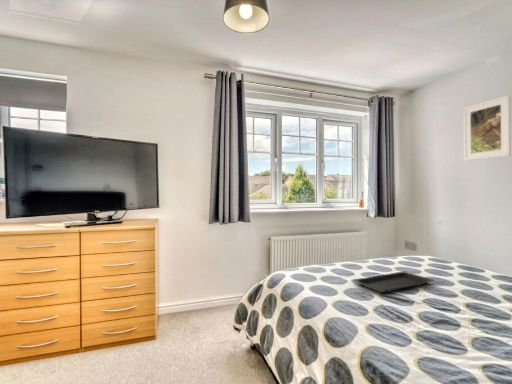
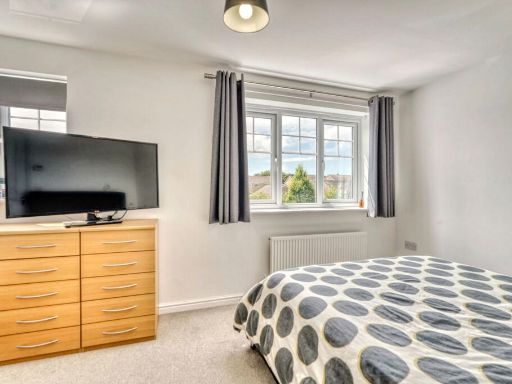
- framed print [462,94,512,162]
- serving tray [352,270,435,294]
